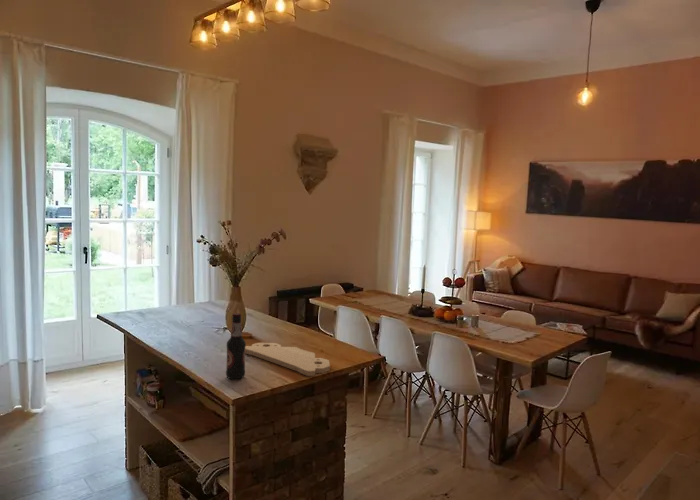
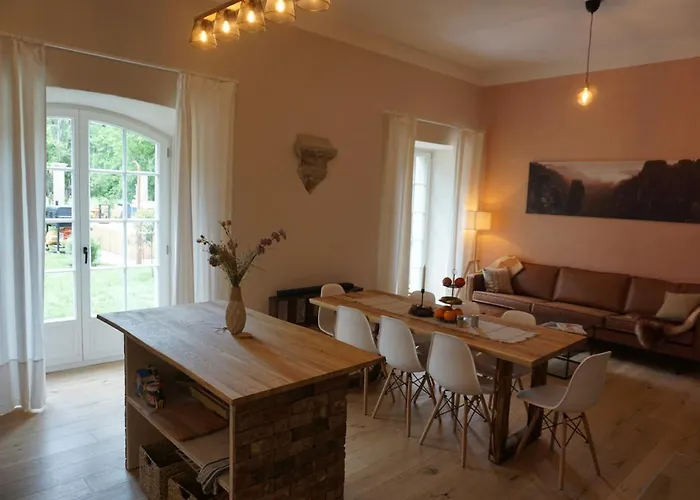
- cutting board [245,342,331,377]
- bottle [225,312,247,380]
